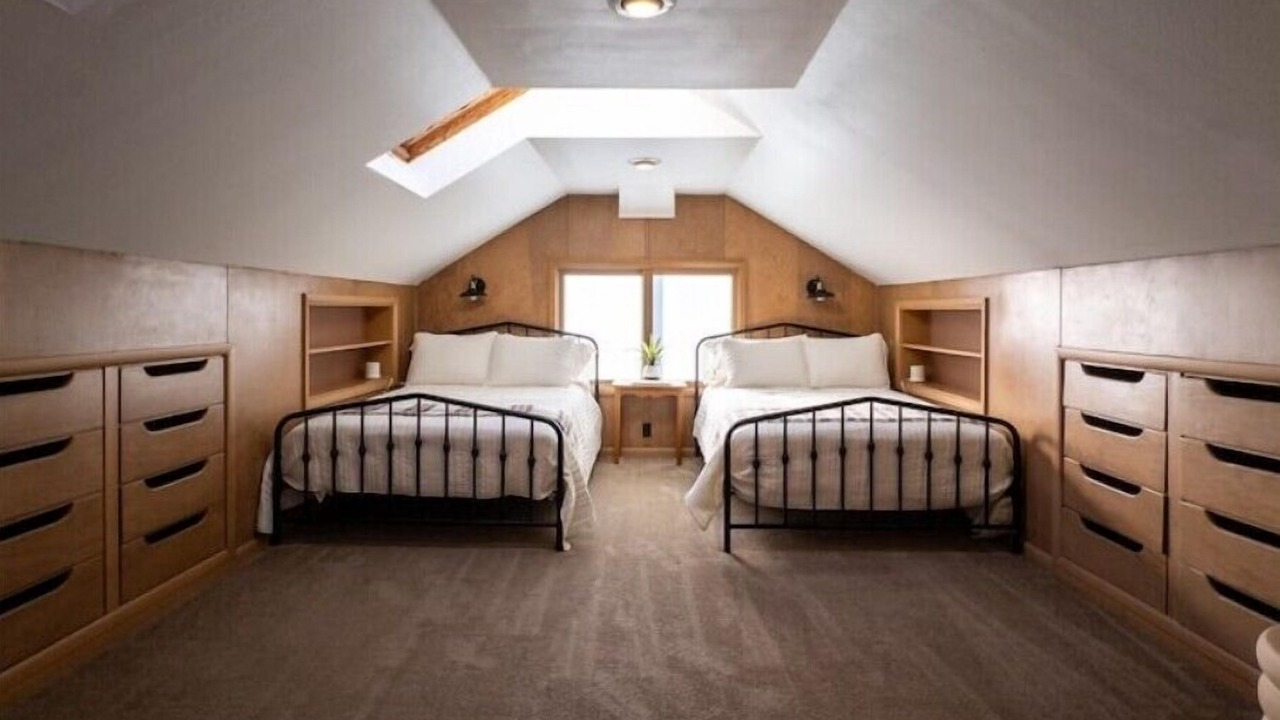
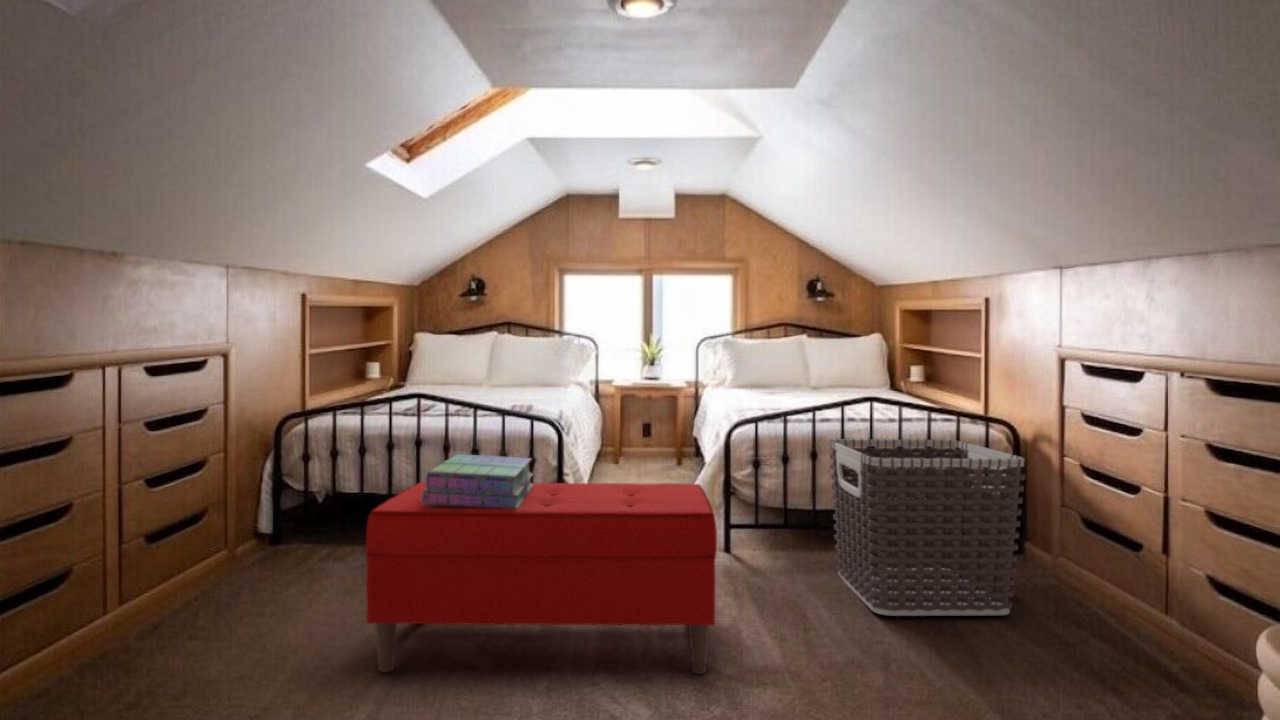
+ stack of books [422,453,534,509]
+ bench [365,481,718,675]
+ clothes hamper [829,438,1026,617]
